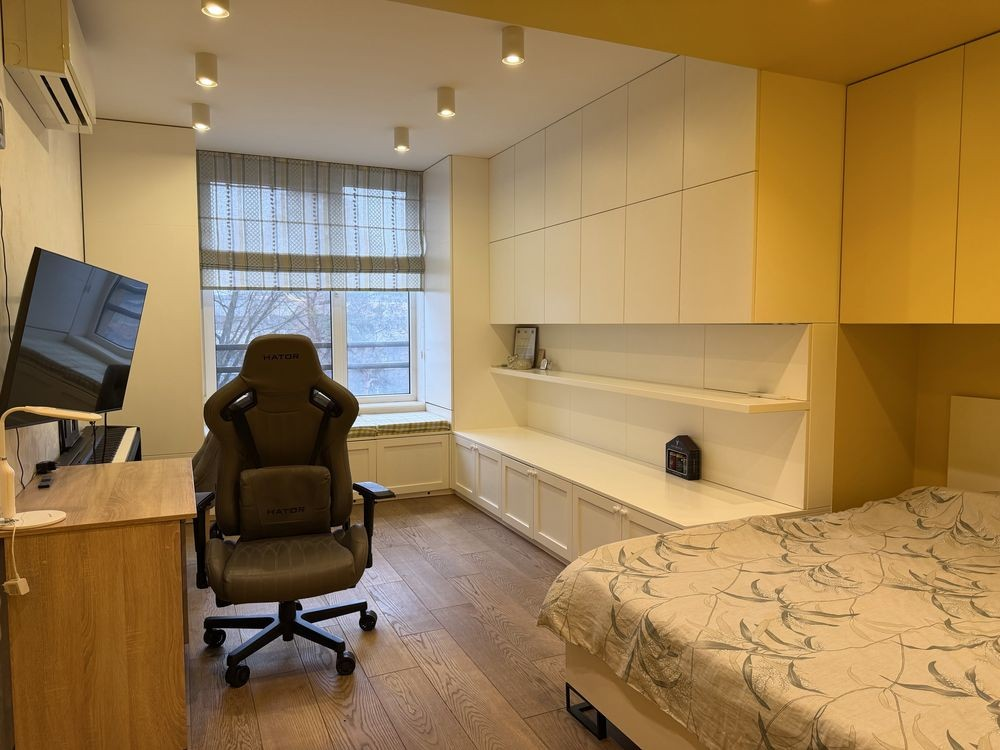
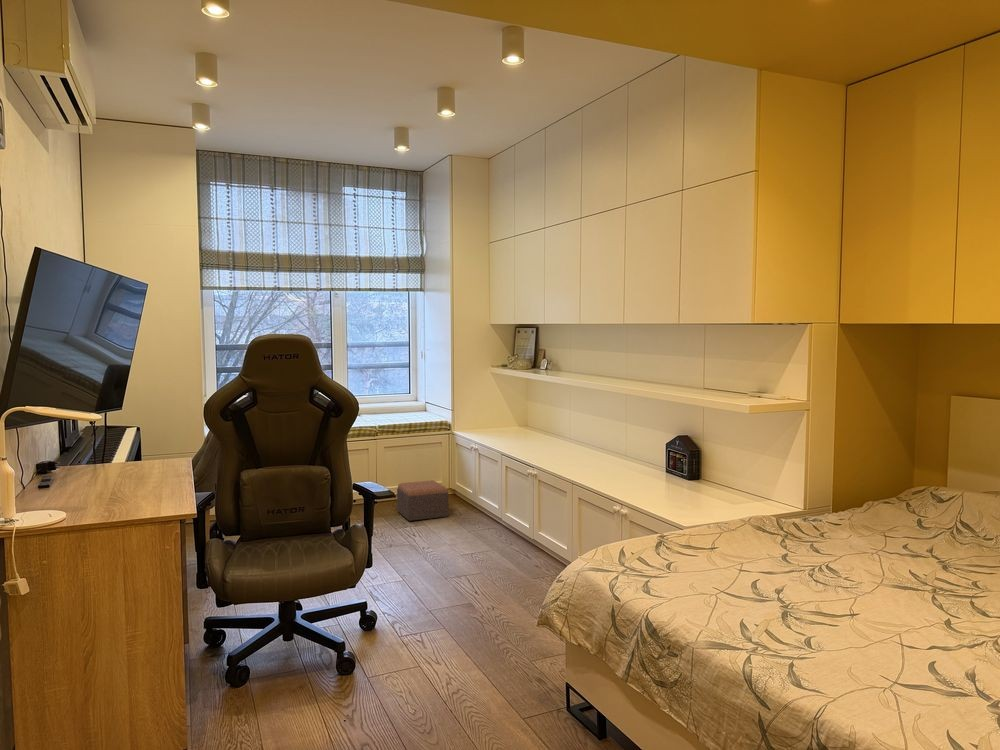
+ footstool [396,479,449,522]
